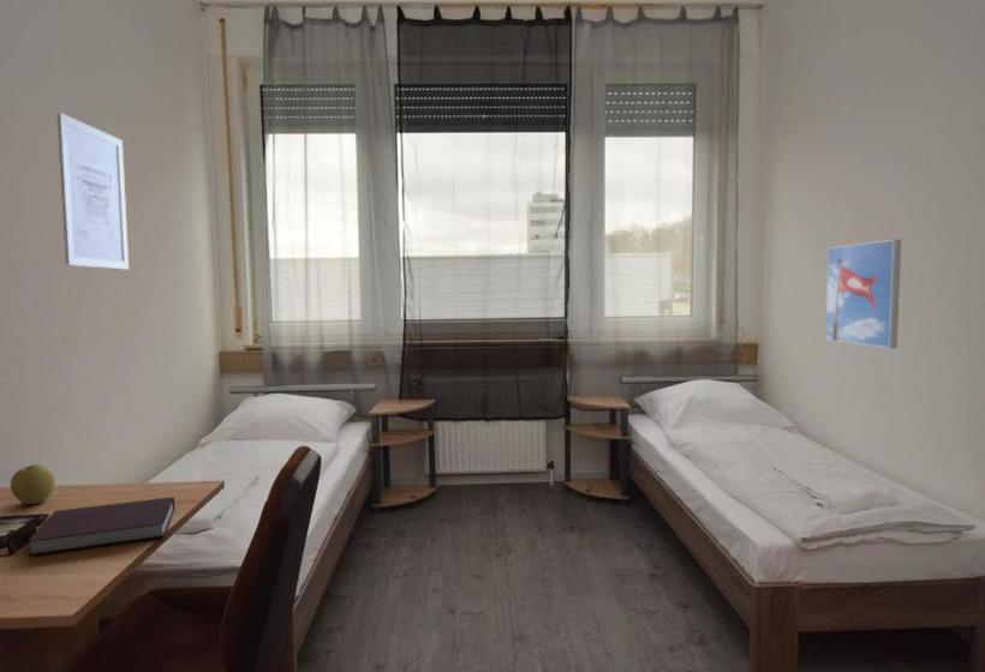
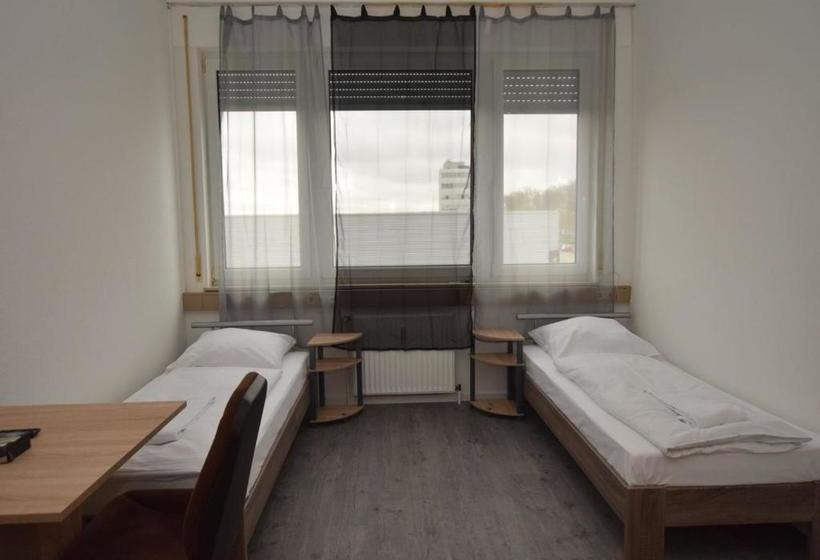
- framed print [824,239,902,349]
- wall art [55,112,130,270]
- fruit [10,463,56,505]
- notebook [26,496,175,557]
